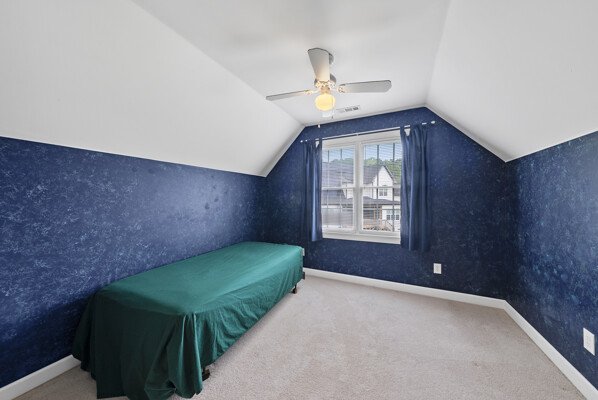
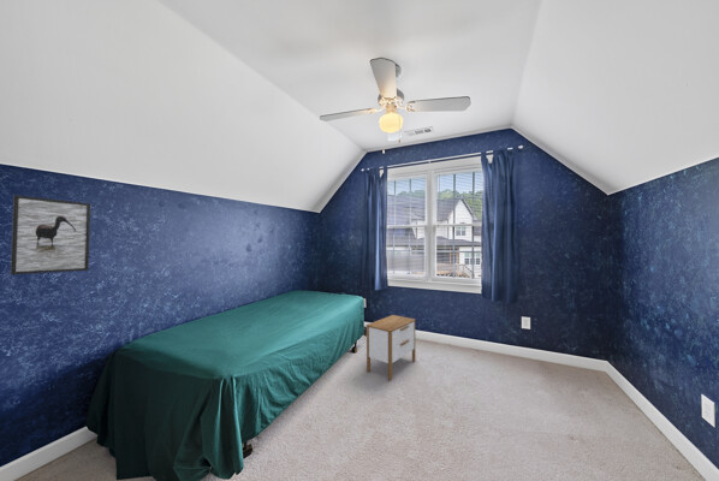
+ nightstand [366,314,417,381]
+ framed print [10,194,91,275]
